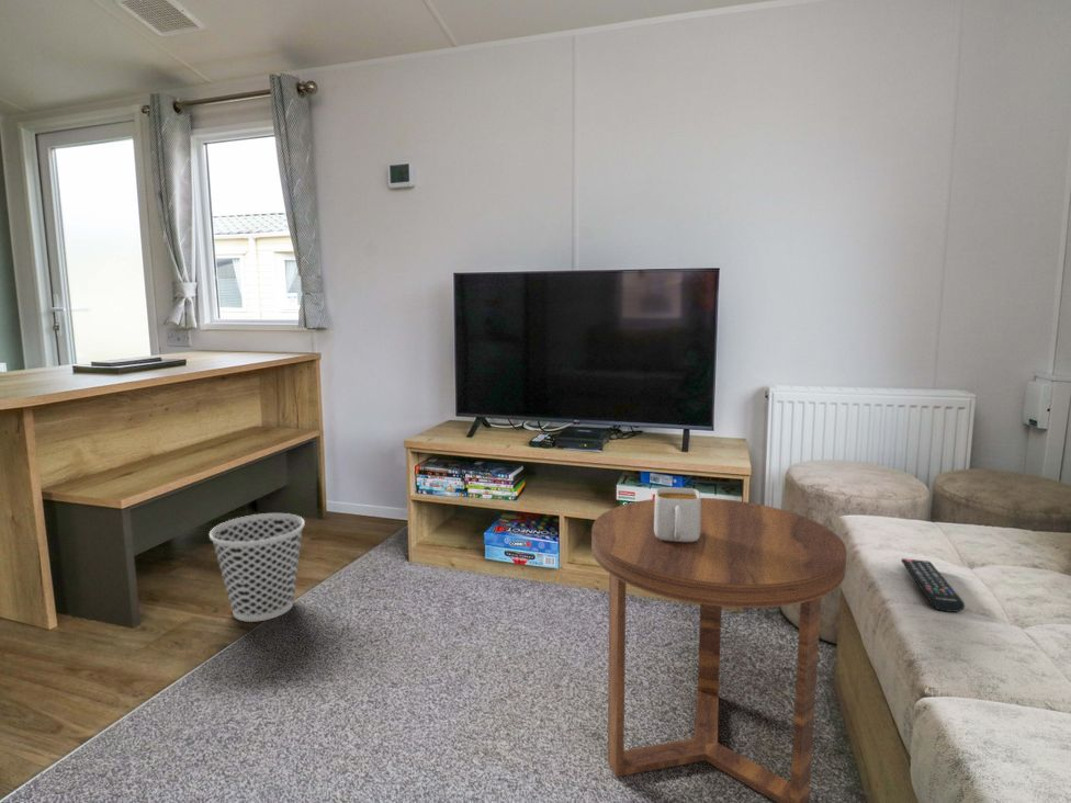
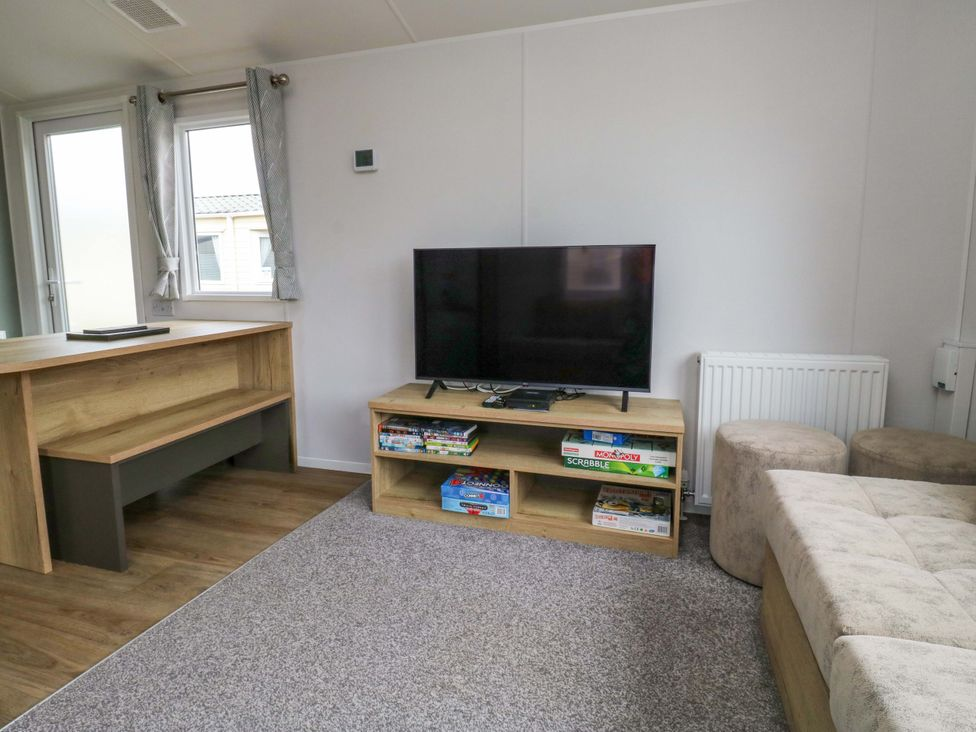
- remote control [900,557,966,613]
- mug [654,486,701,542]
- side table [590,497,848,803]
- wastebasket [208,512,306,623]
